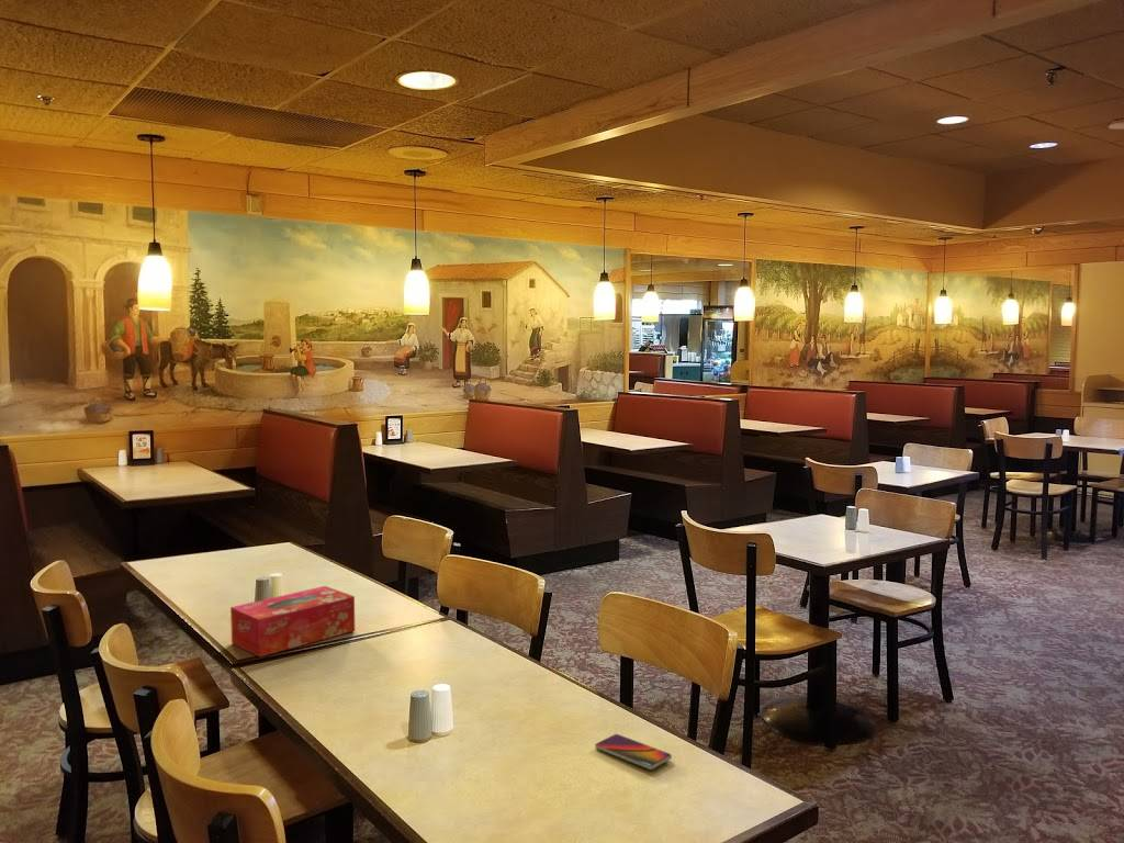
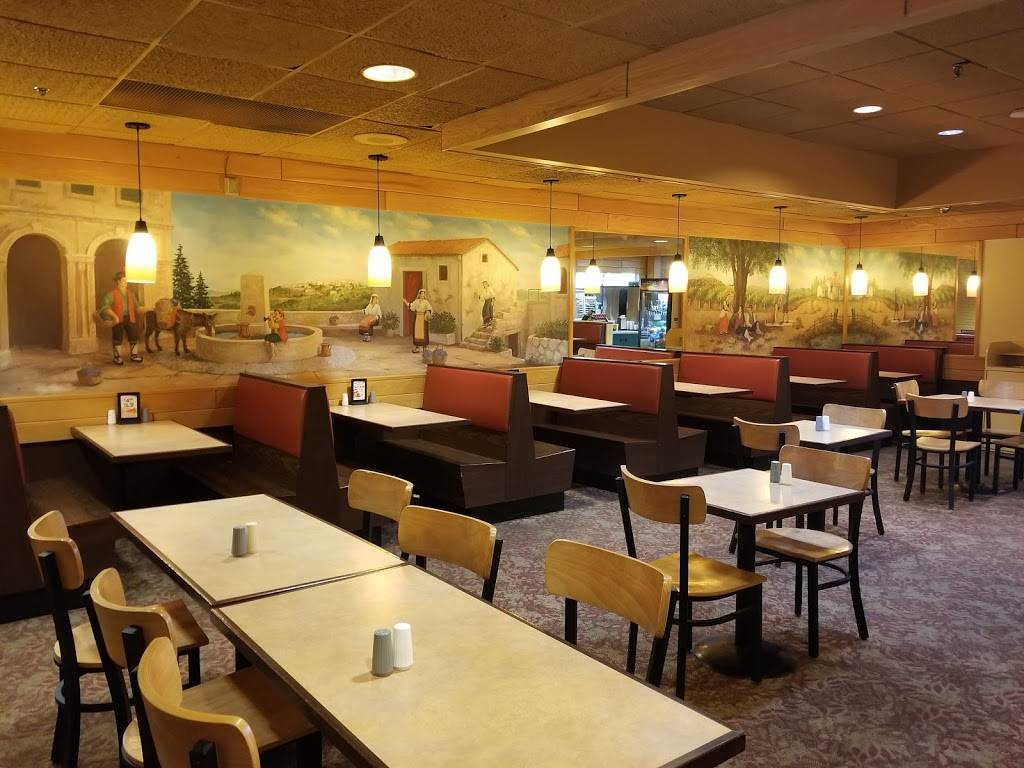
- tissue box [229,585,356,659]
- smartphone [594,733,673,771]
